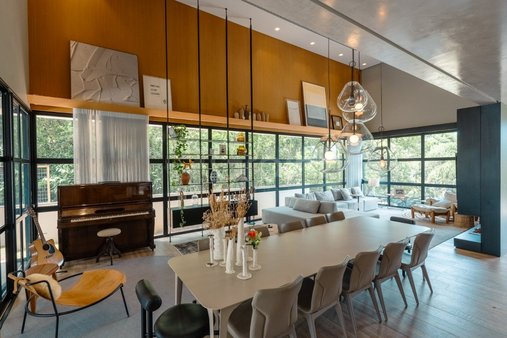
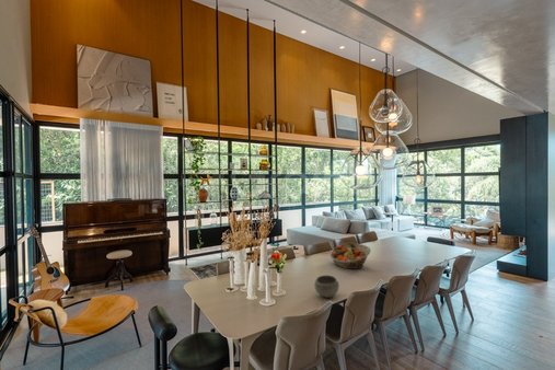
+ bowl [313,275,340,299]
+ fruit basket [328,242,372,270]
